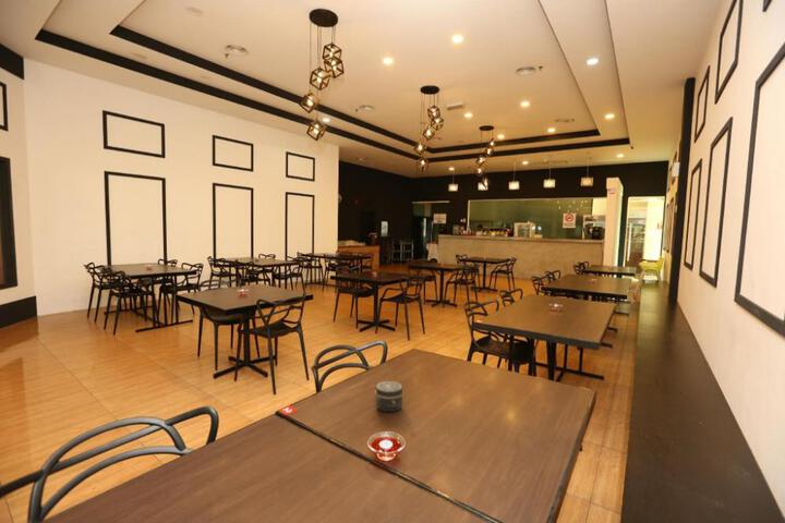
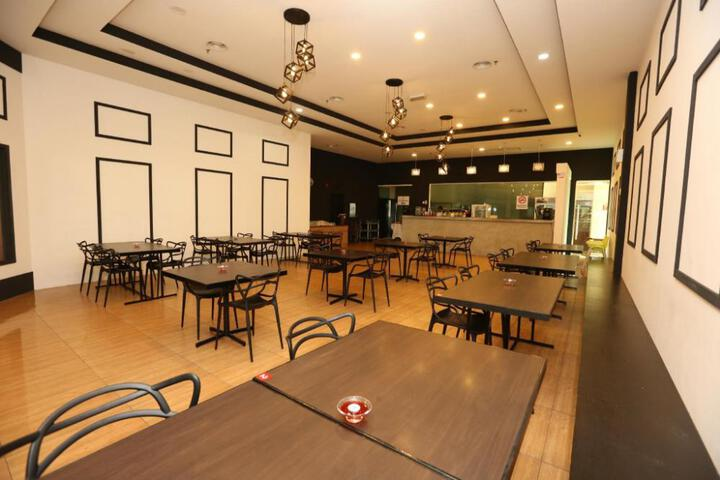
- jar [374,380,403,413]
